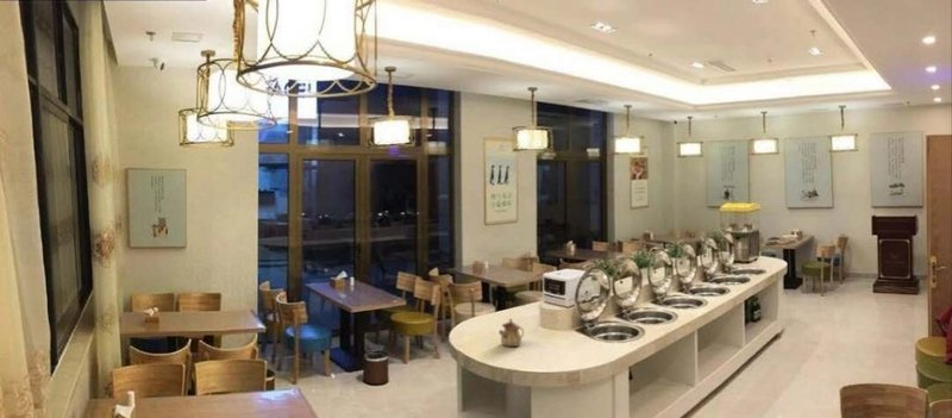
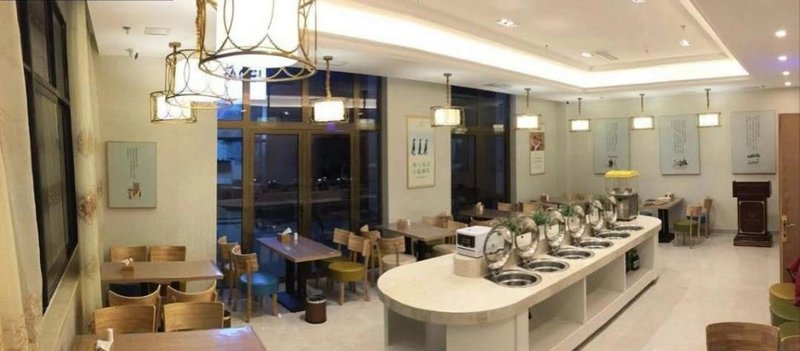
- teapot [497,318,525,348]
